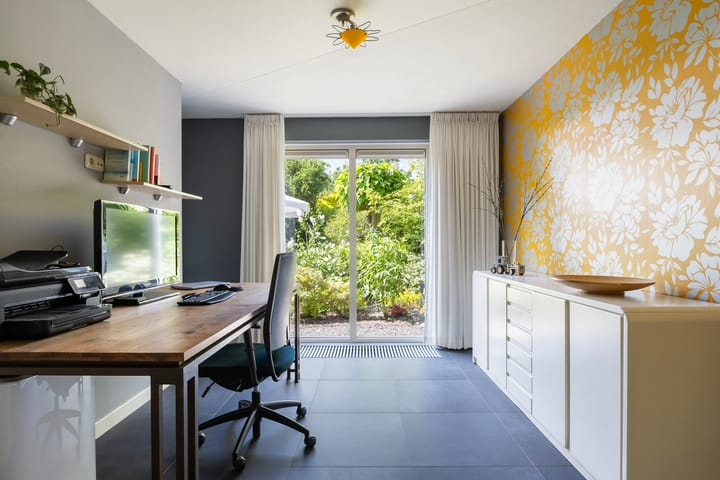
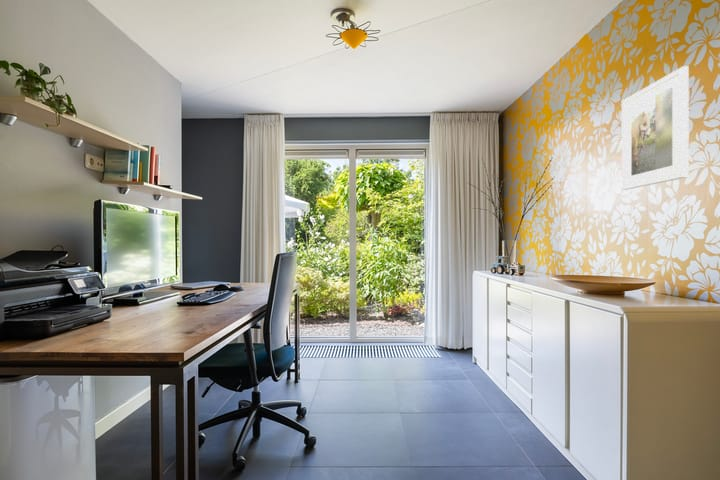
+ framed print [621,65,690,191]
